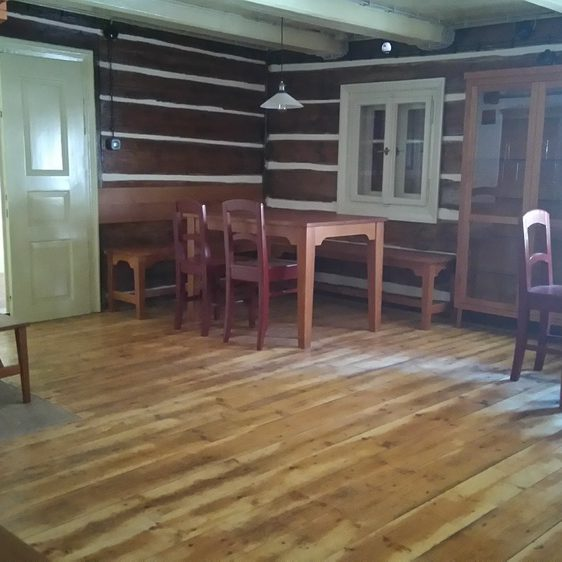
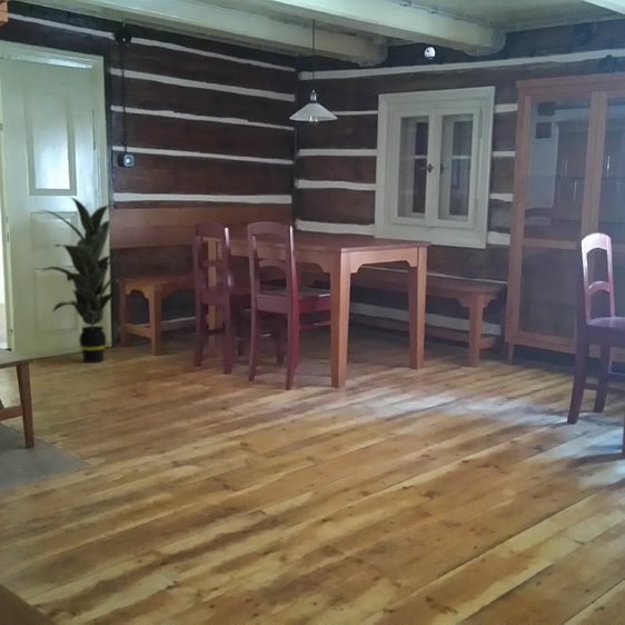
+ indoor plant [38,195,141,364]
